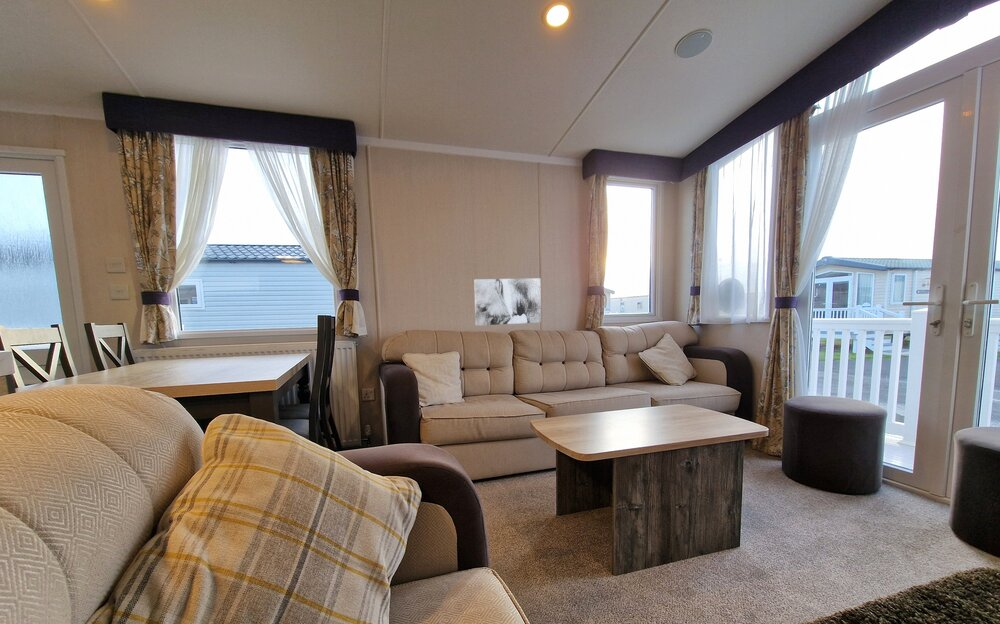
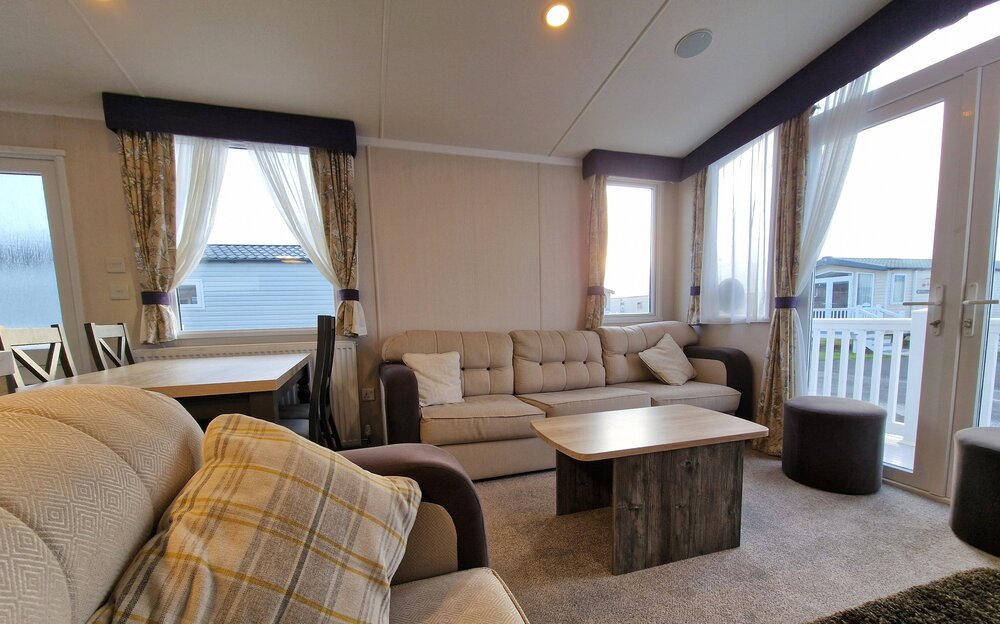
- wall art [473,277,542,327]
